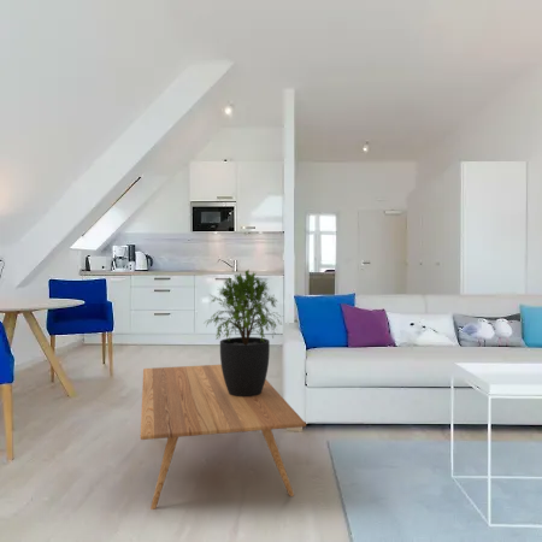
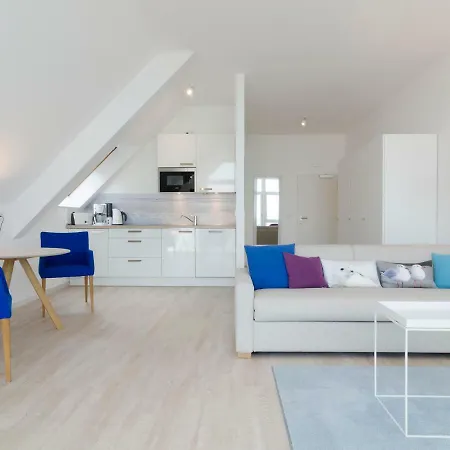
- coffee table [140,364,307,511]
- potted plant [204,269,284,396]
